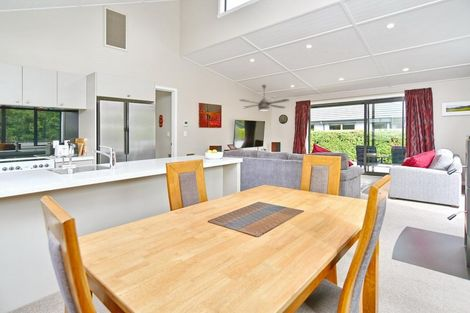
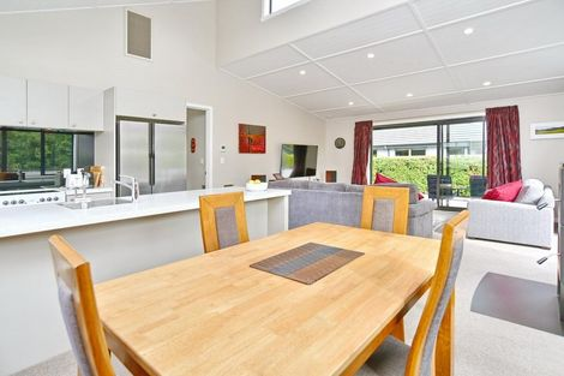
- ceiling fan [238,84,291,112]
